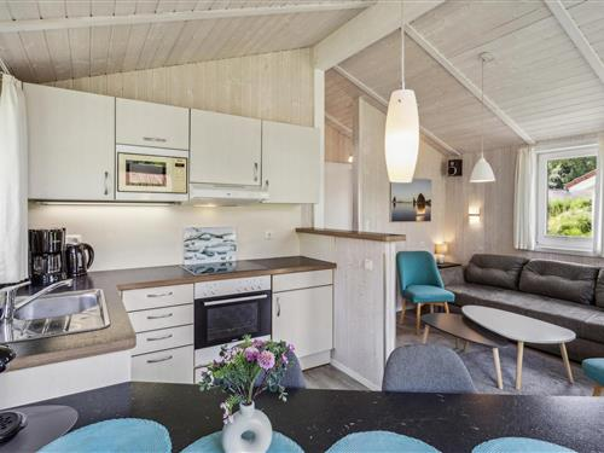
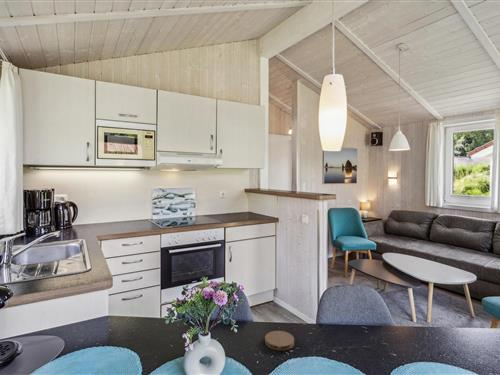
+ coaster [264,330,295,351]
